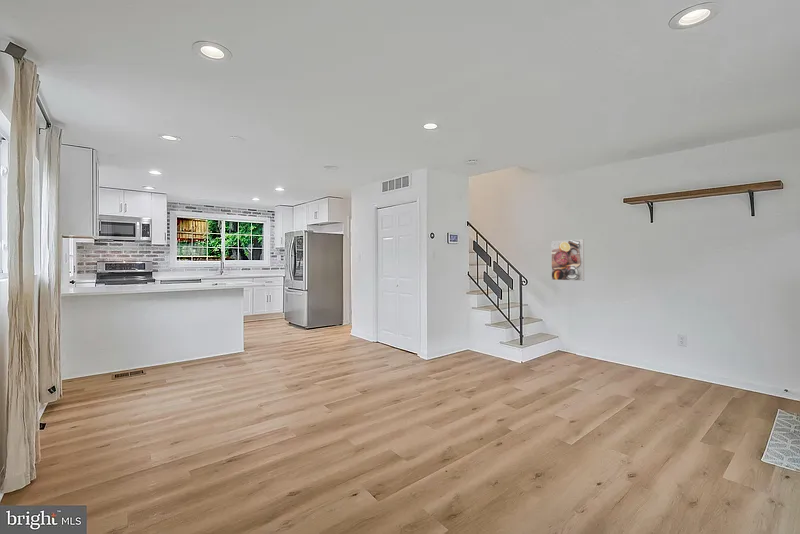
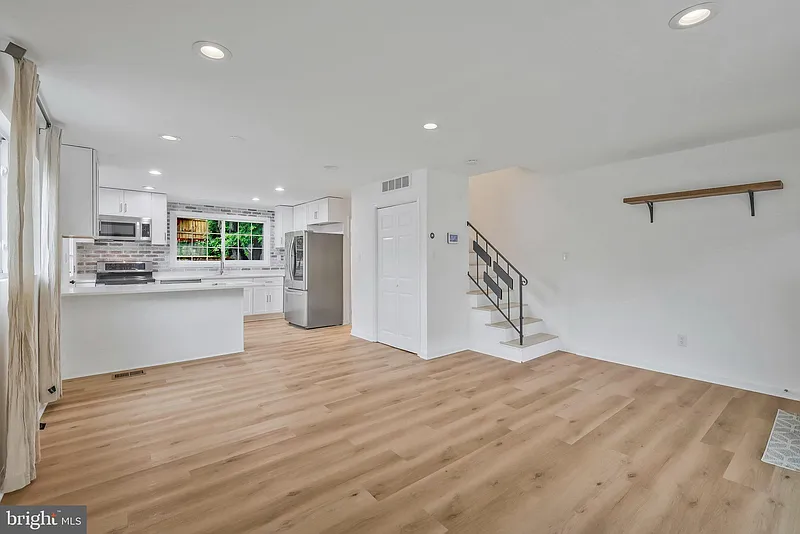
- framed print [550,238,585,282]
